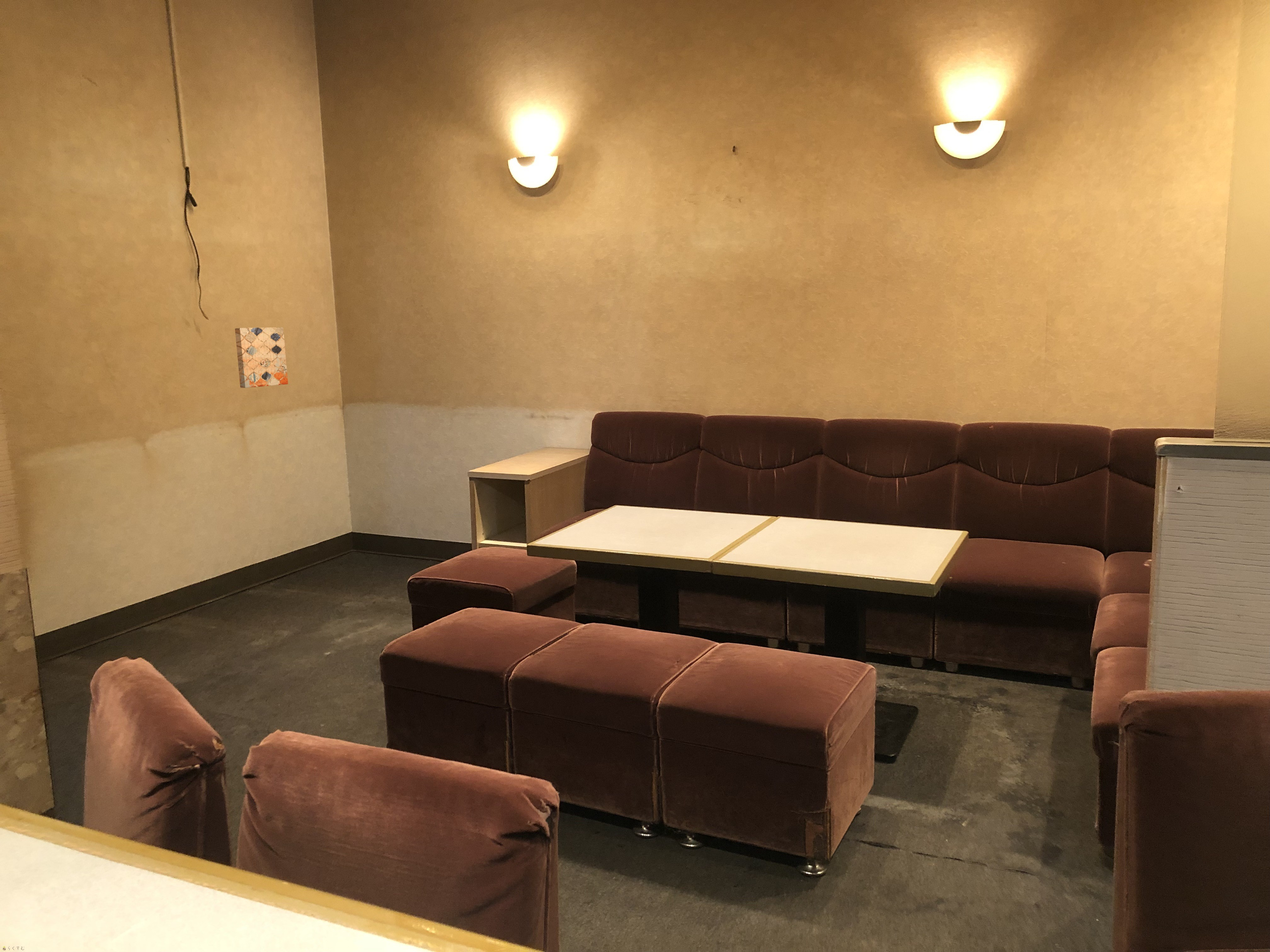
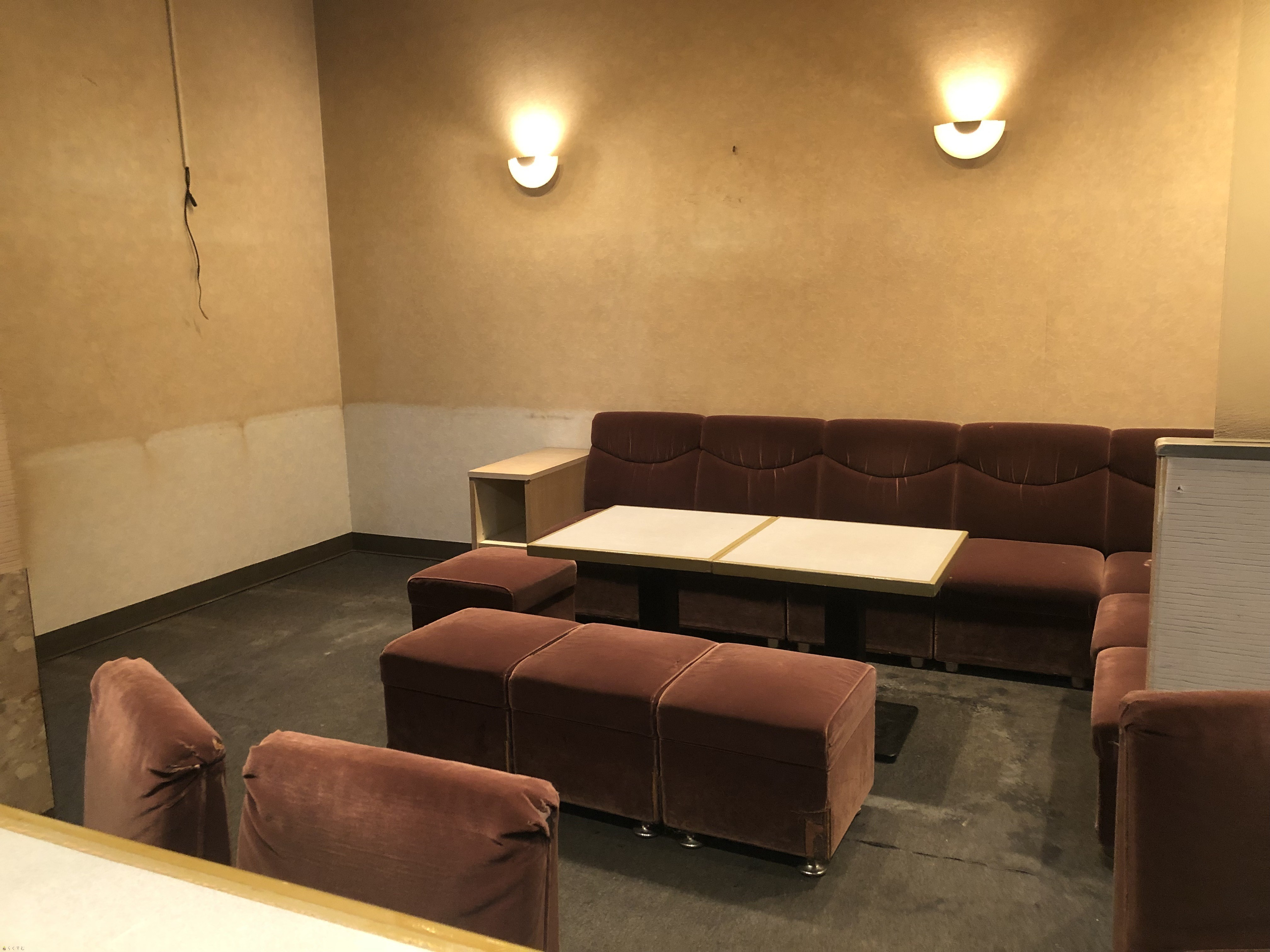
- wall art [235,327,289,388]
